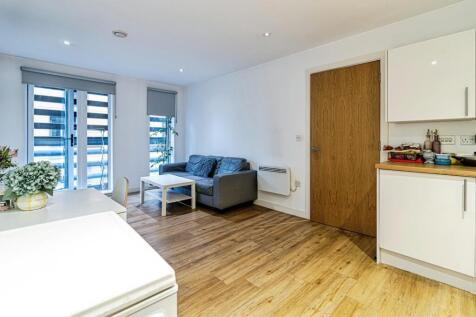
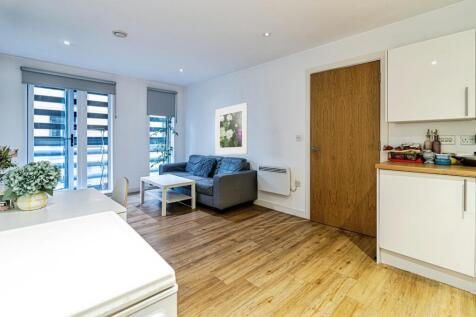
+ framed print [214,102,249,155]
